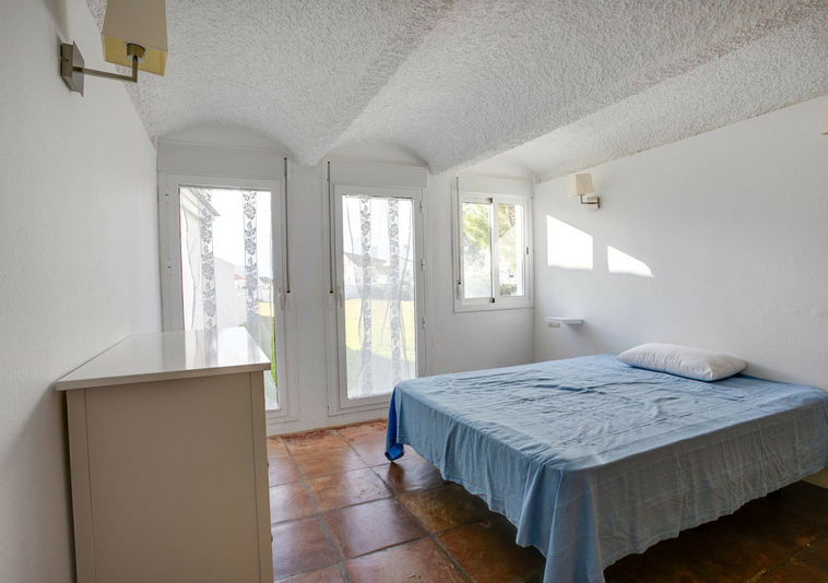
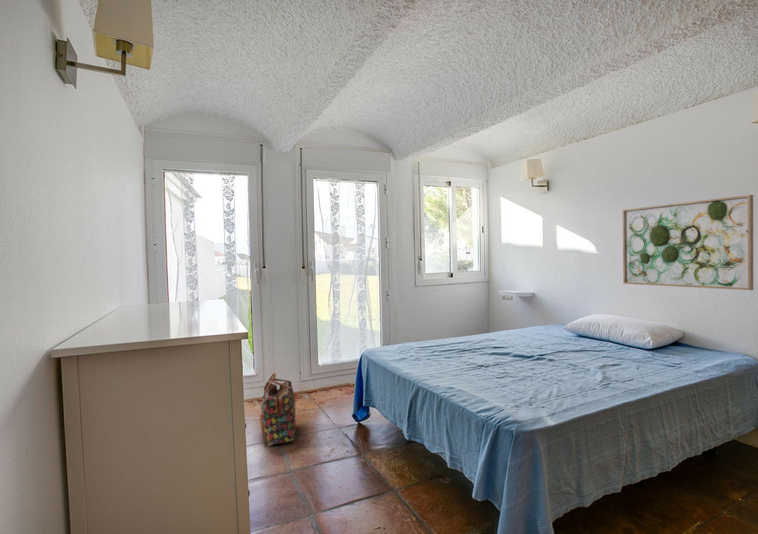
+ backpack [259,372,297,447]
+ wall art [622,194,754,291]
